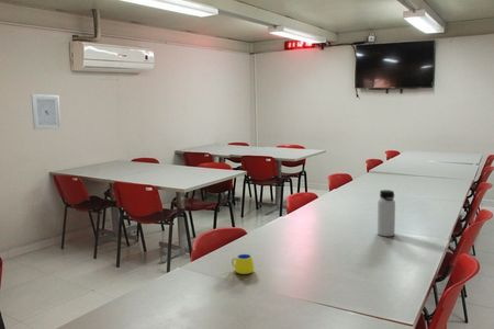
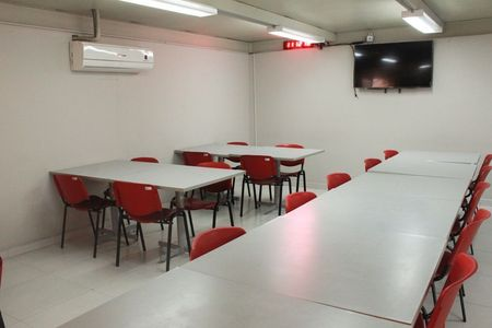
- wall art [30,93,63,131]
- mug [231,253,255,275]
- water bottle [377,189,396,237]
